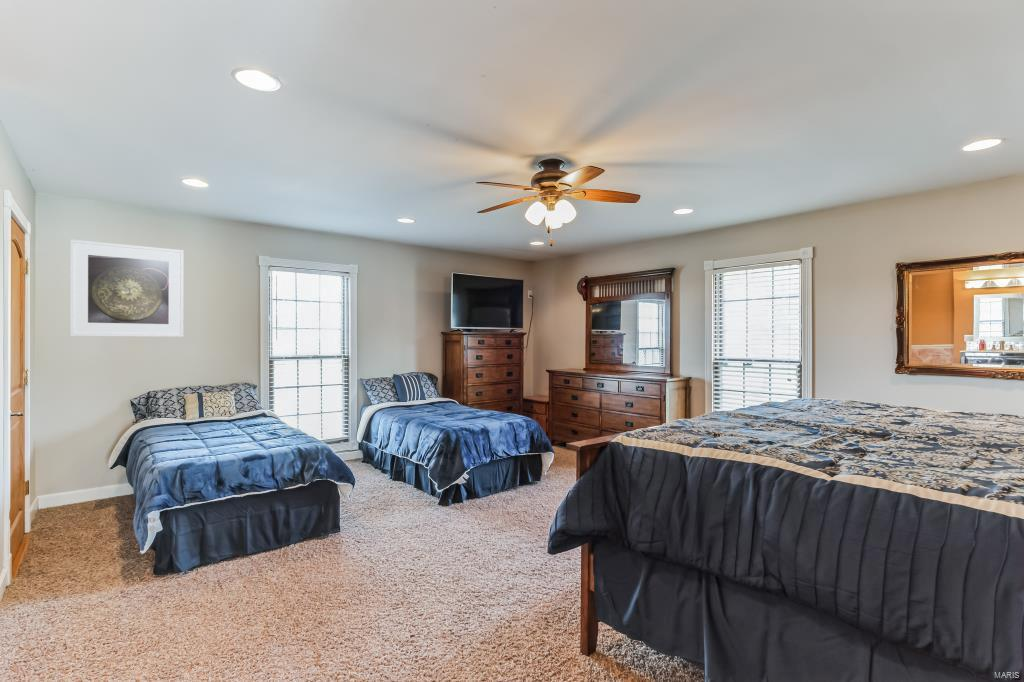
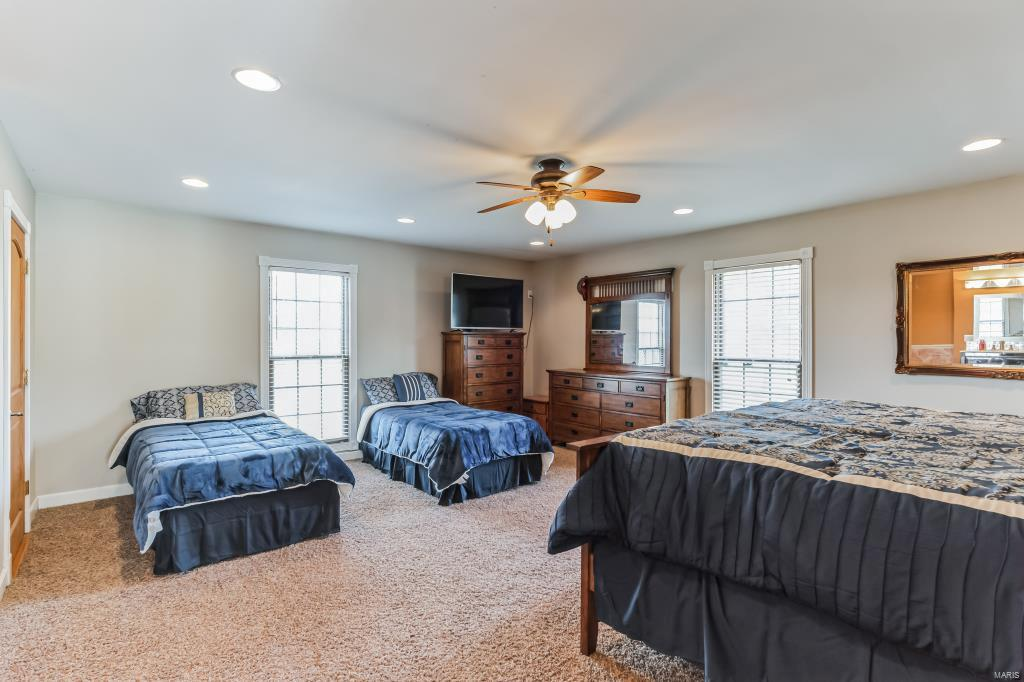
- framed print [69,238,185,338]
